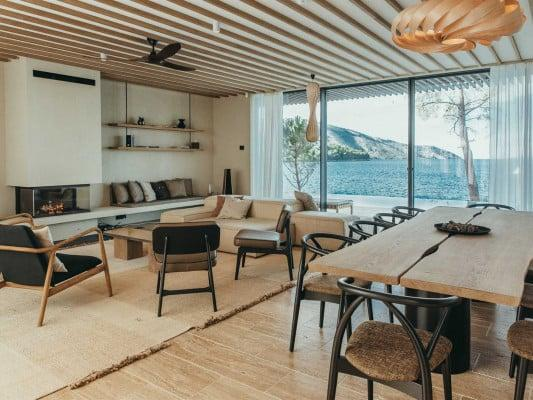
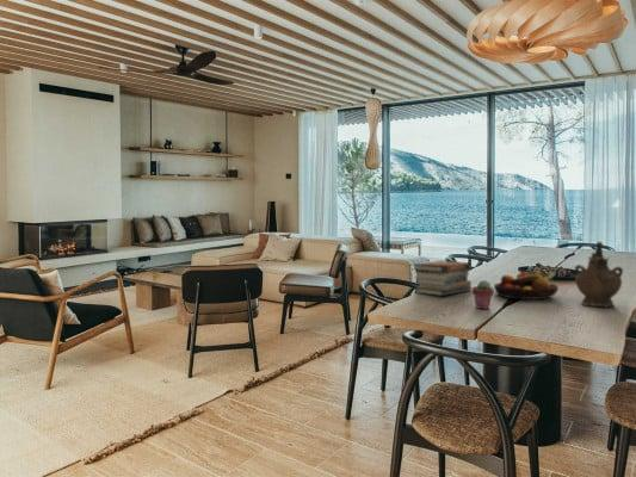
+ book stack [410,260,473,297]
+ potted succulent [471,279,495,310]
+ fruit bowl [493,270,560,301]
+ ceremonial vessel [574,241,624,308]
